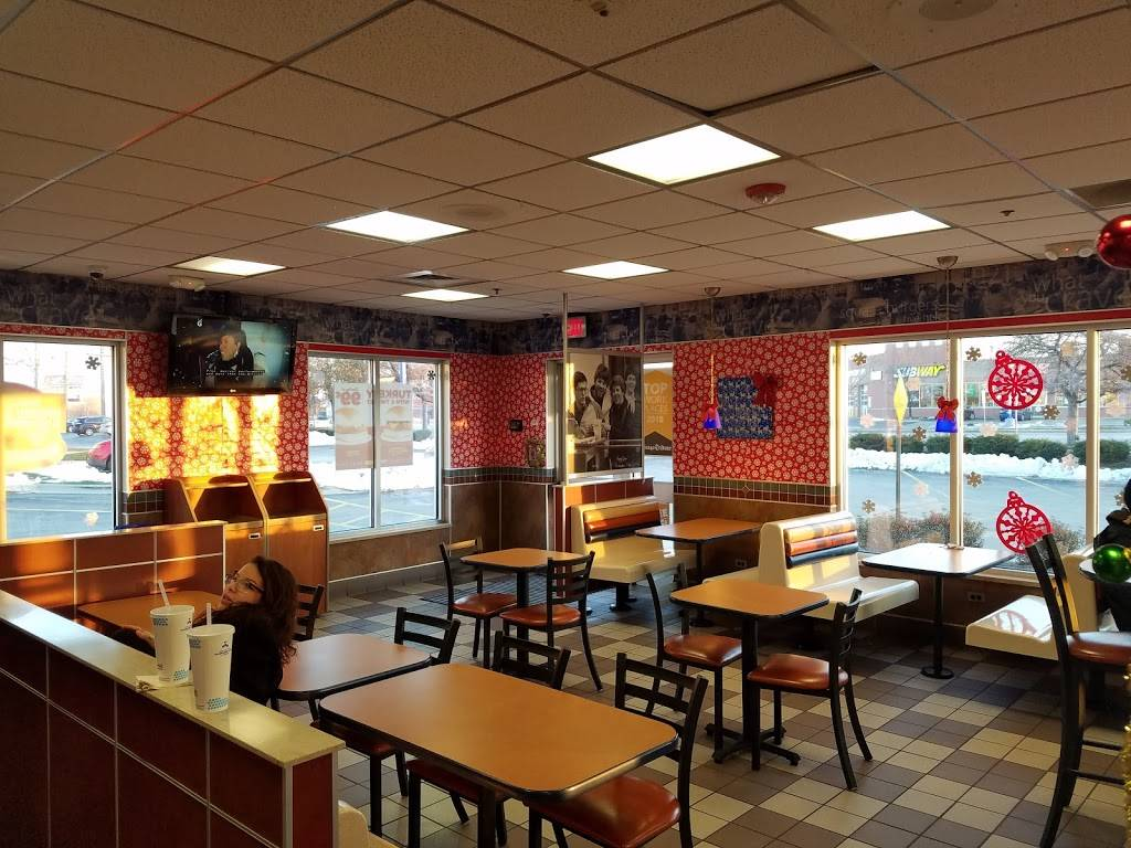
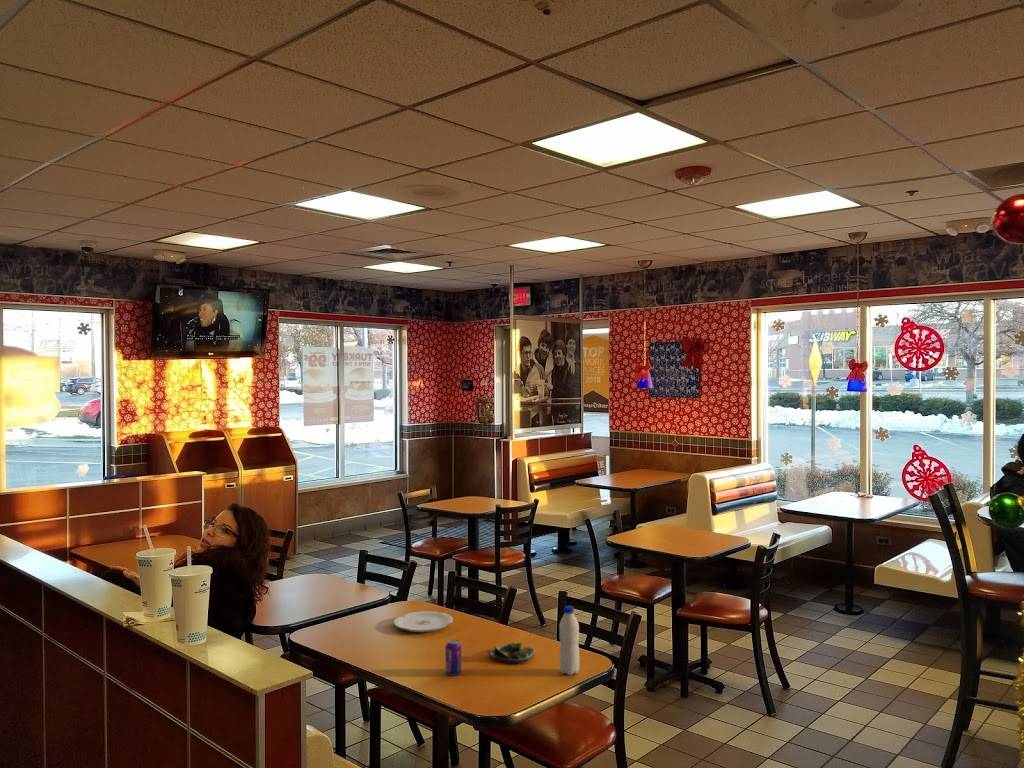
+ salad plate [485,641,536,665]
+ water bottle [558,605,580,676]
+ beverage can [444,639,462,676]
+ plate [393,610,454,633]
